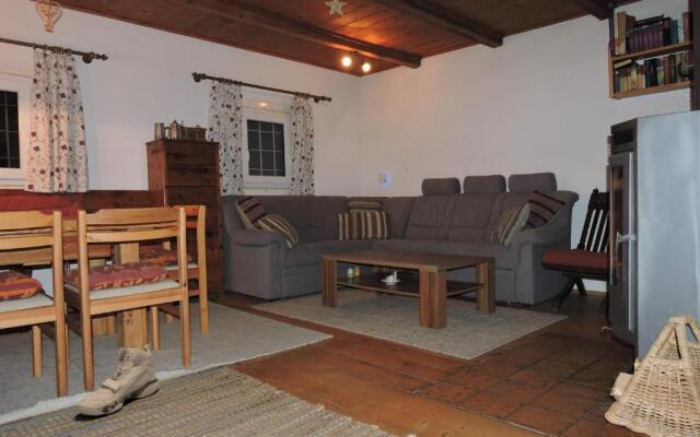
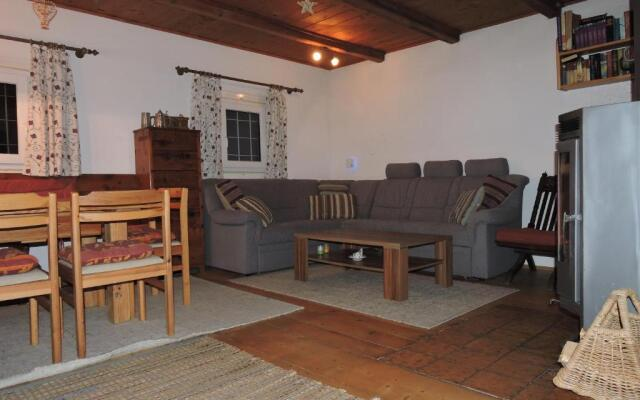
- sneaker [75,343,160,416]
